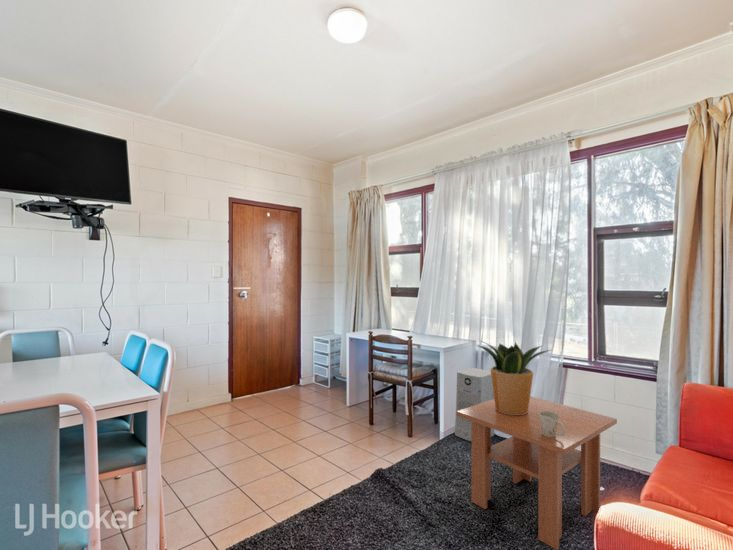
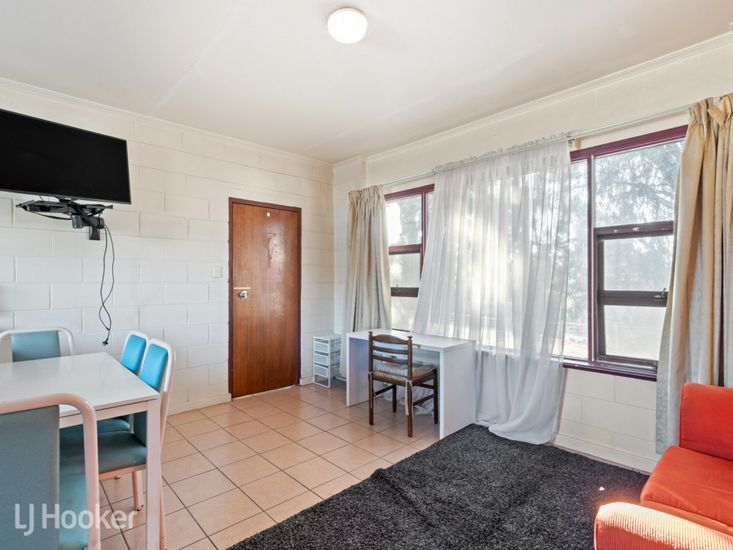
- mug [539,411,565,437]
- potted plant [475,340,551,415]
- air purifier [454,367,495,443]
- coffee table [455,395,618,550]
